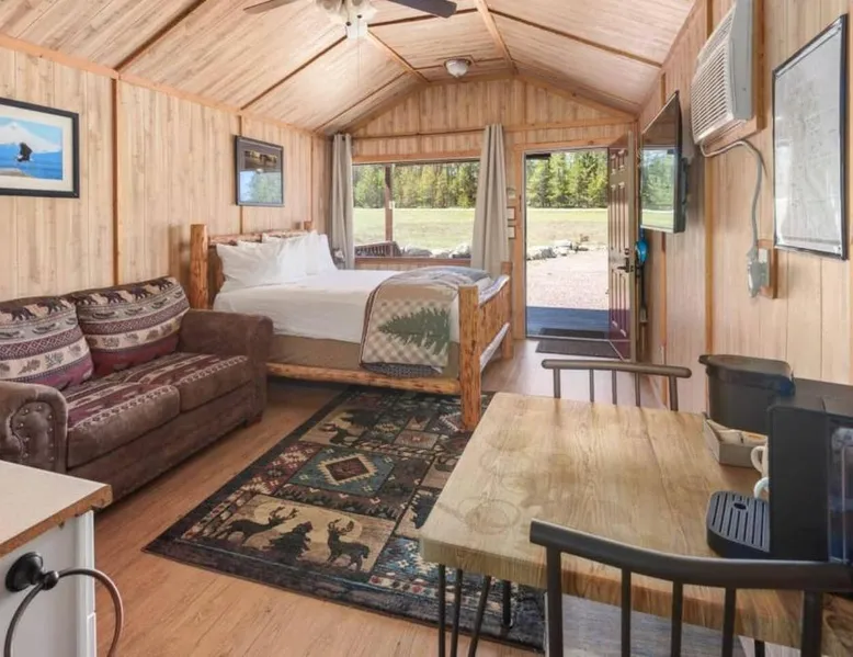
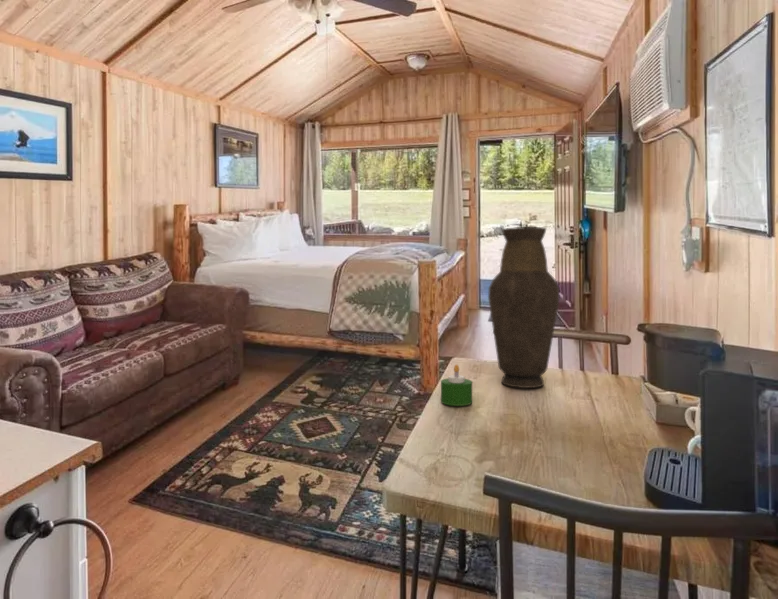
+ candle [440,364,473,407]
+ vase [487,226,561,389]
